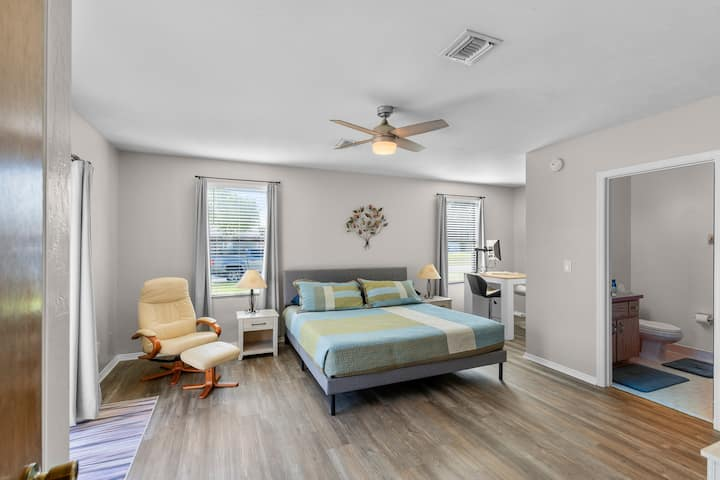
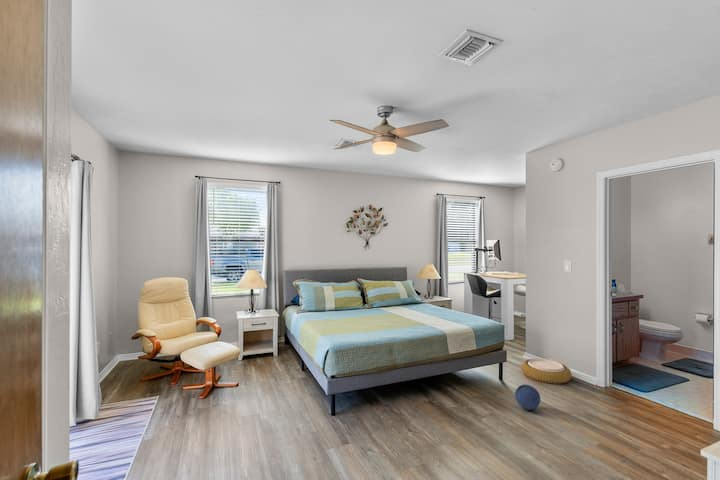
+ ball [514,384,541,411]
+ woven basket [520,358,573,385]
